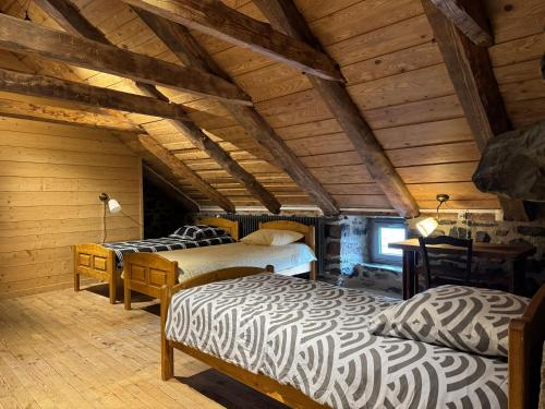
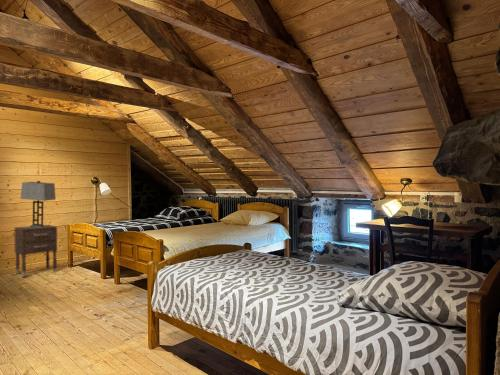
+ table lamp [19,180,57,227]
+ nightstand [13,224,58,278]
